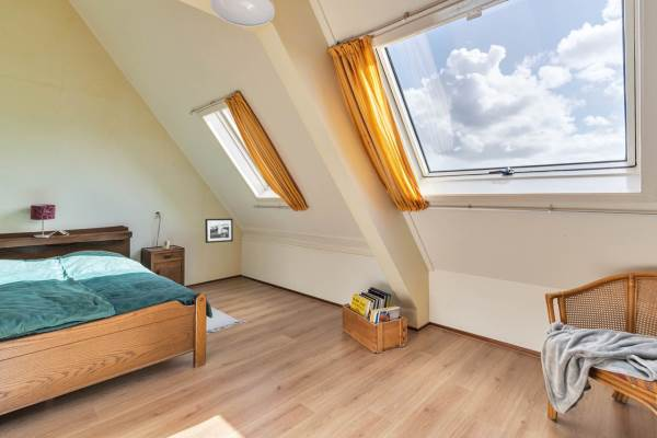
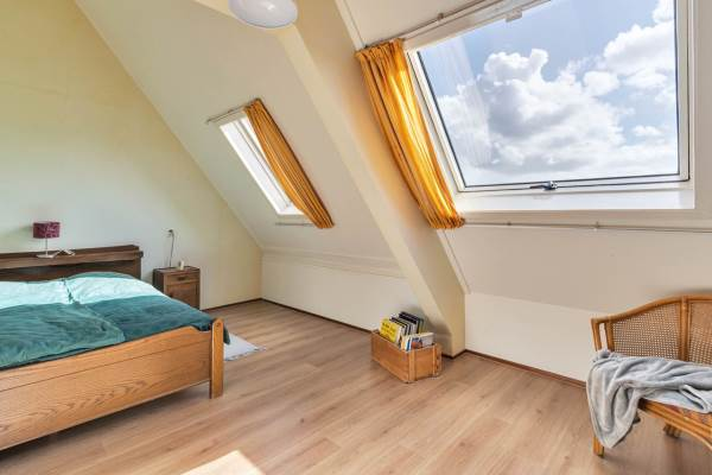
- picture frame [204,218,234,244]
